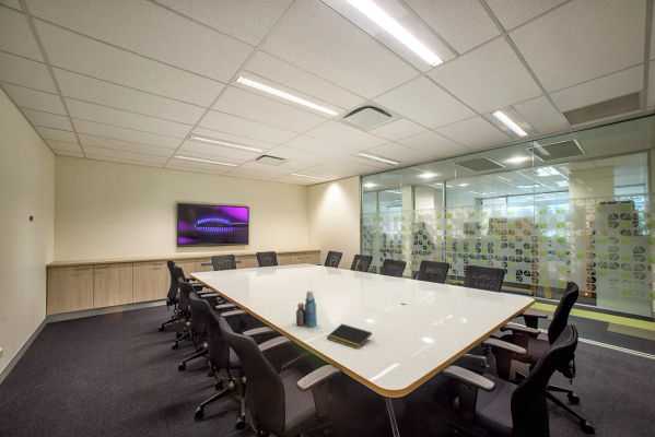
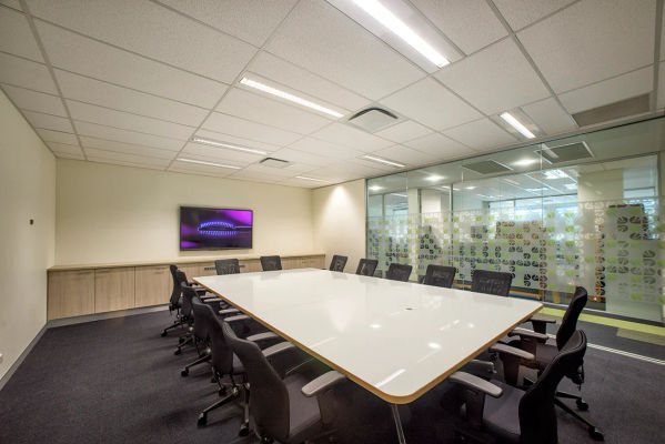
- bottle [295,290,318,328]
- notepad [326,323,373,350]
